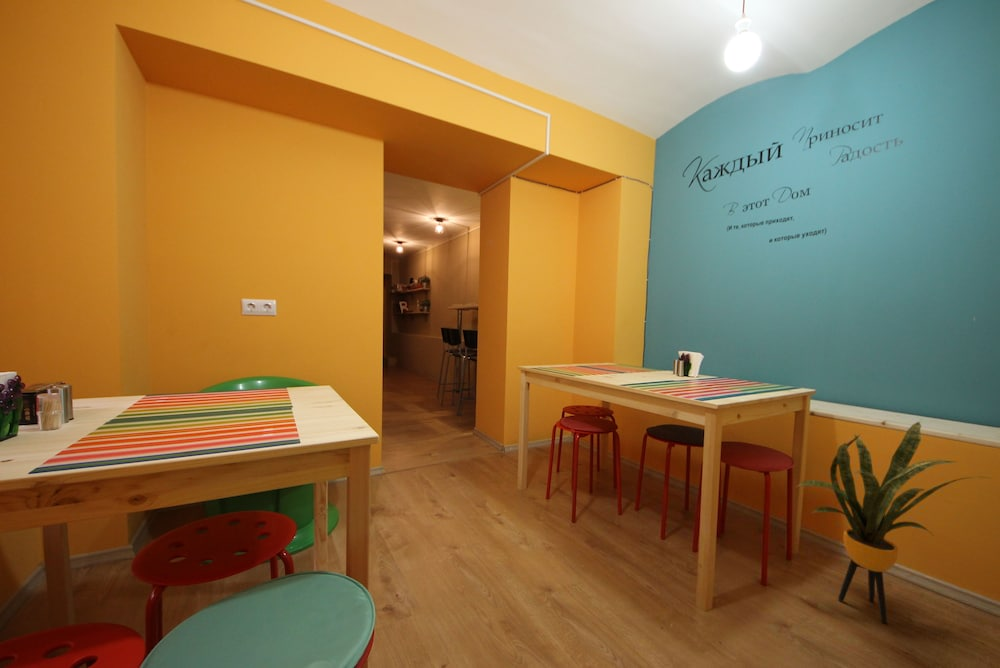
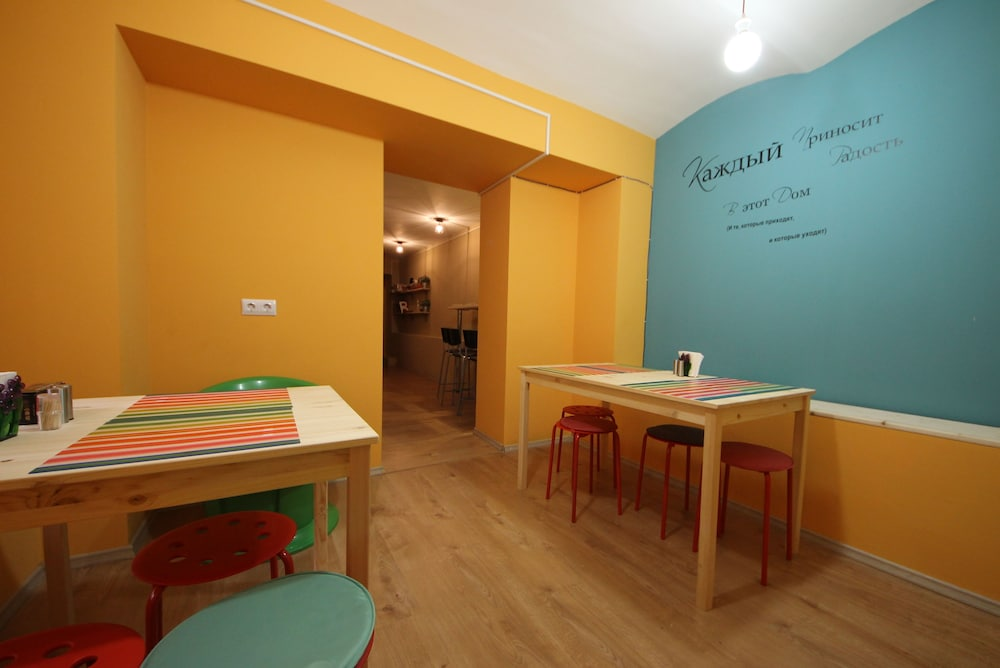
- house plant [793,421,990,625]
